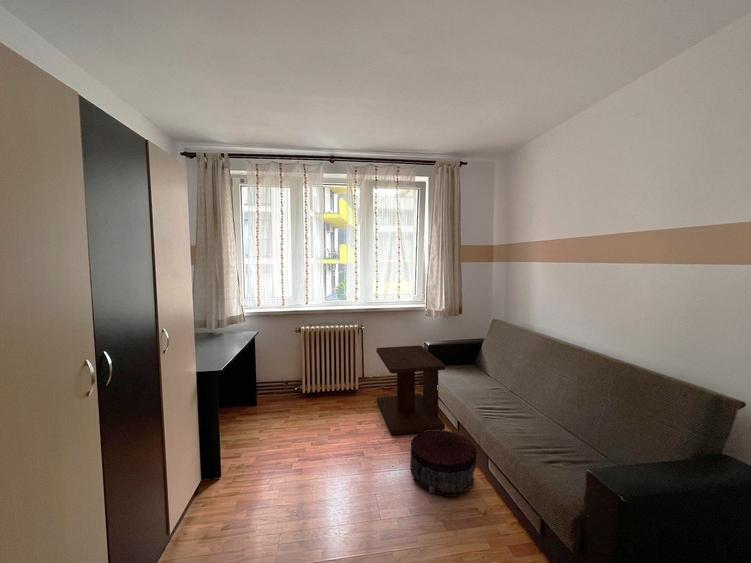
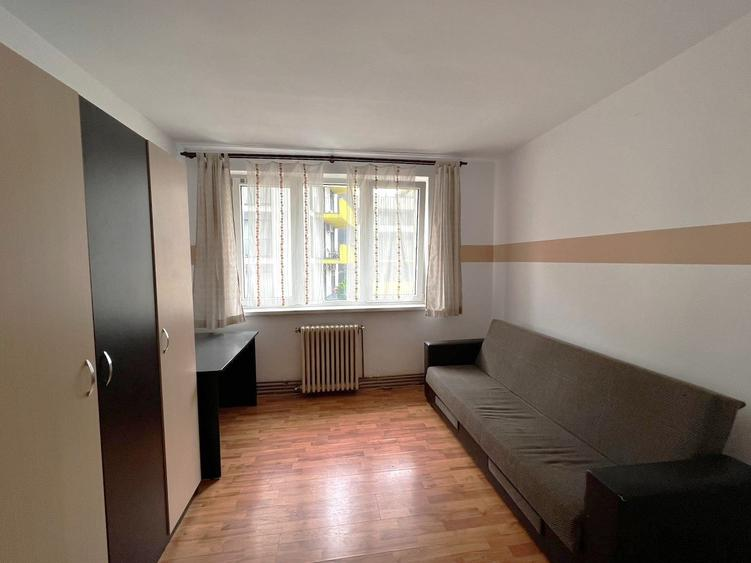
- side table [375,345,446,436]
- pouf [409,429,478,499]
